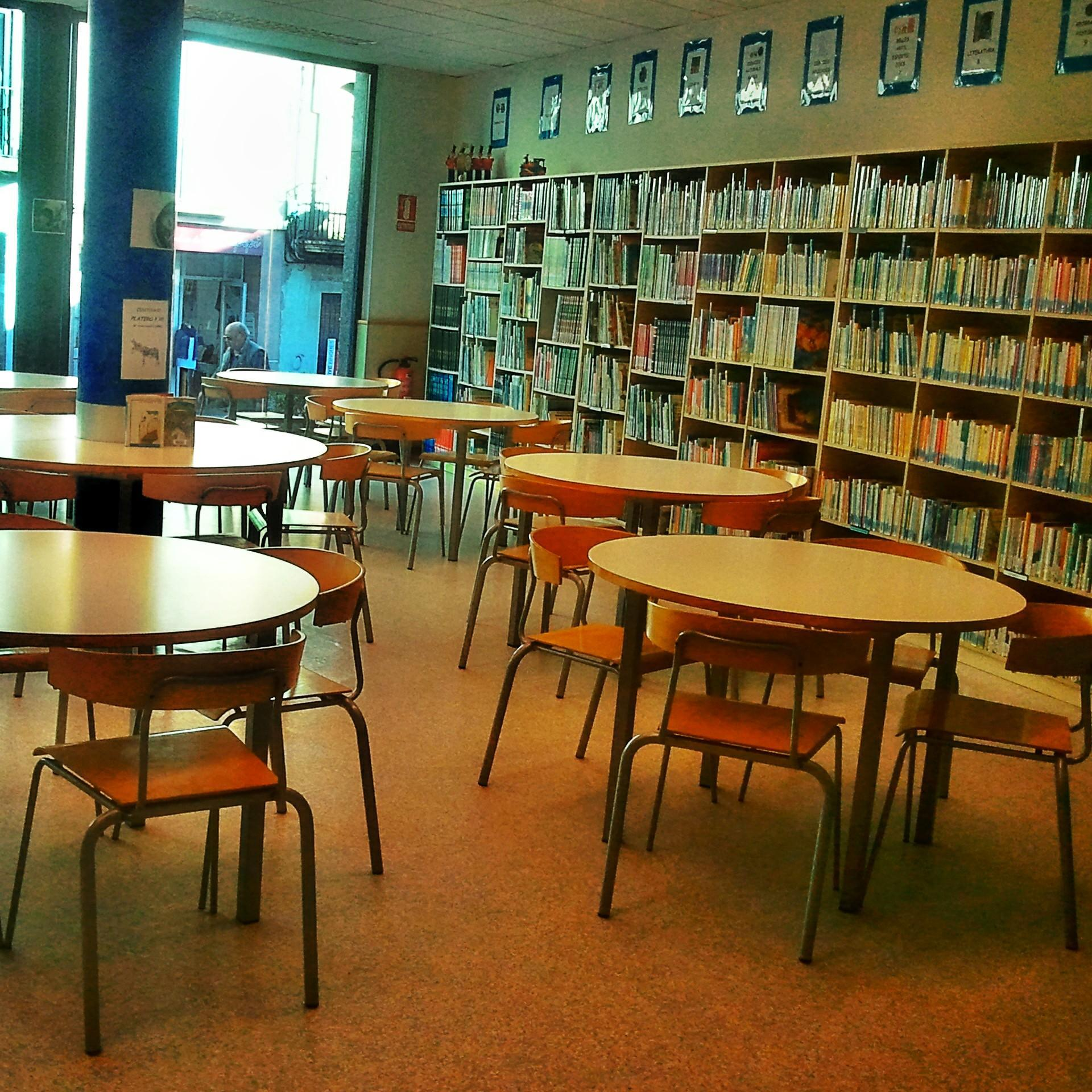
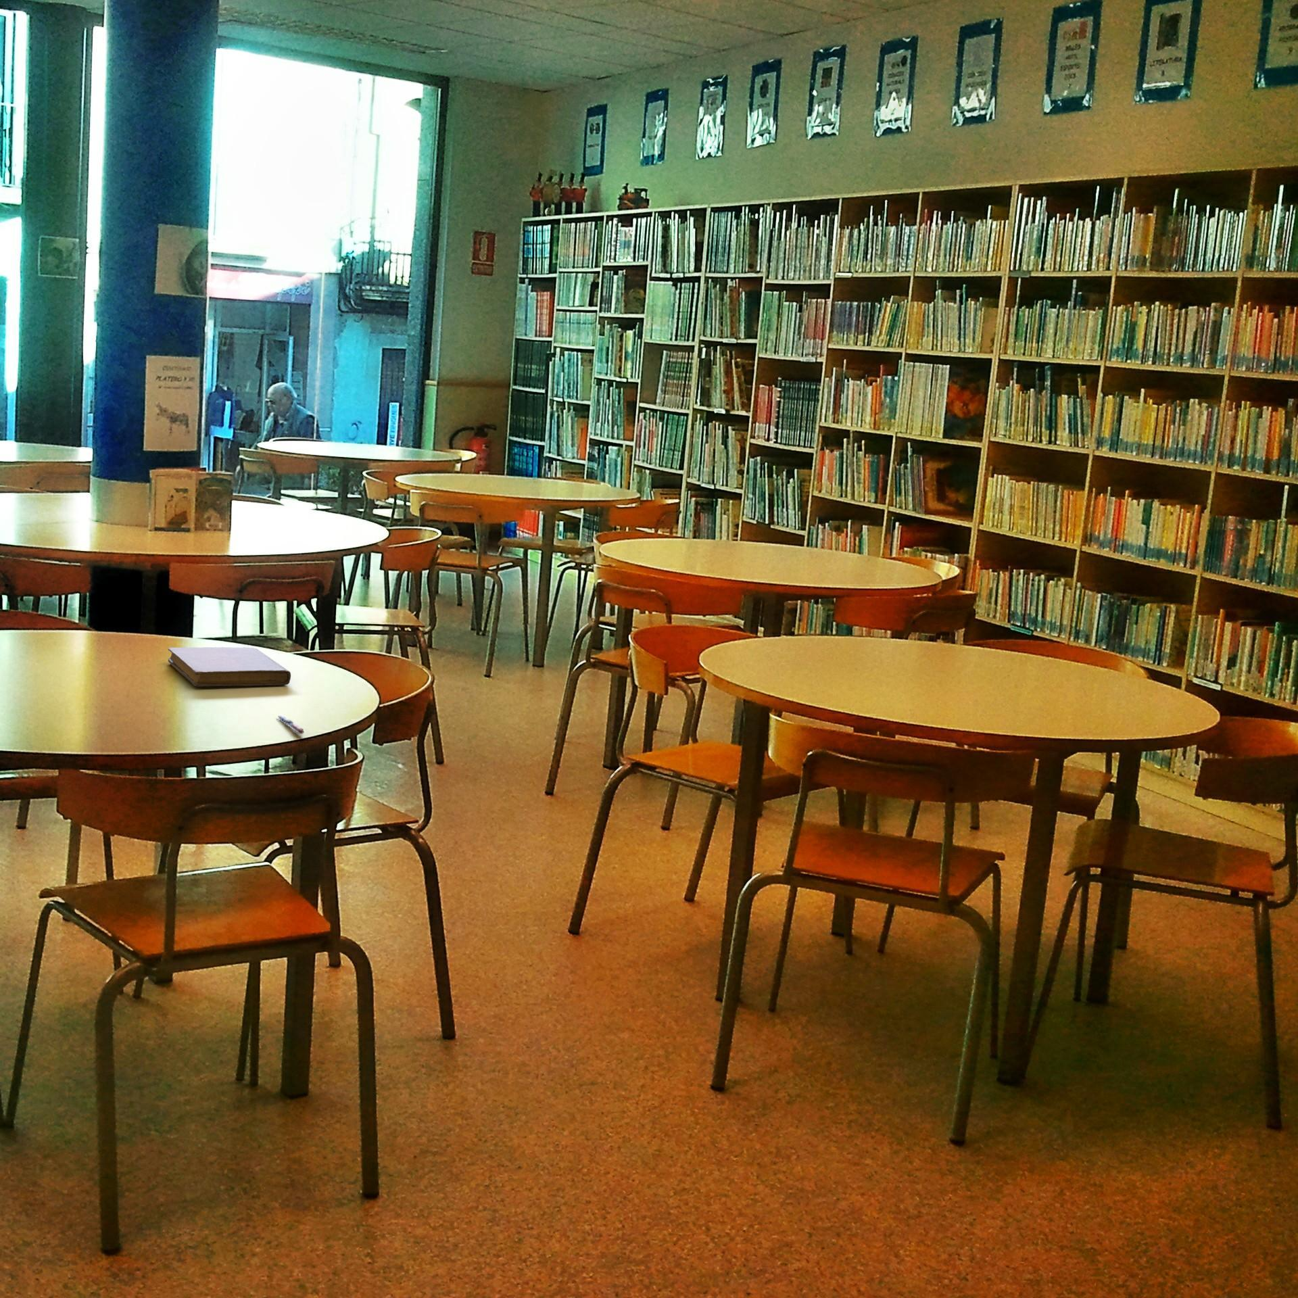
+ pen [276,714,305,735]
+ notebook [168,647,291,687]
